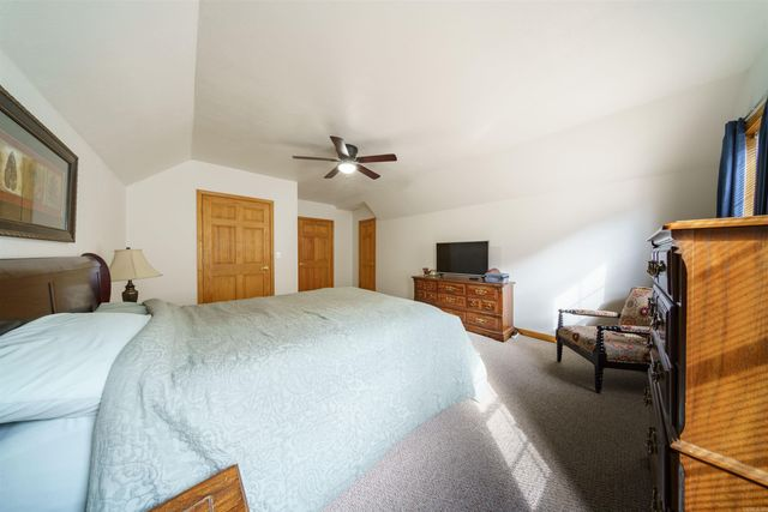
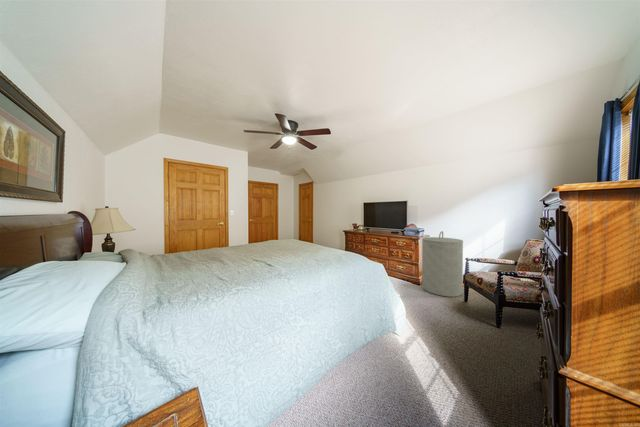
+ laundry hamper [421,230,464,298]
